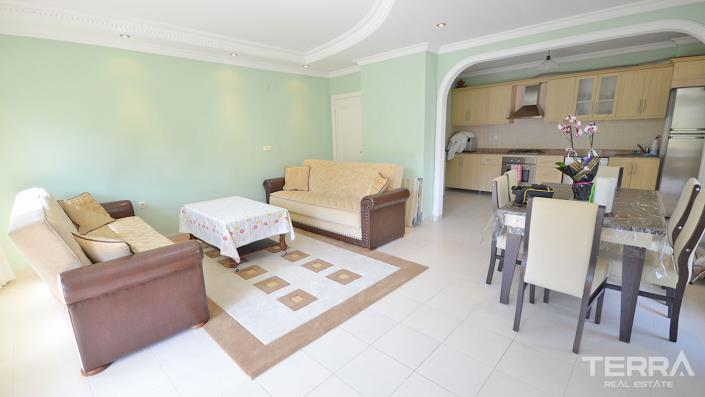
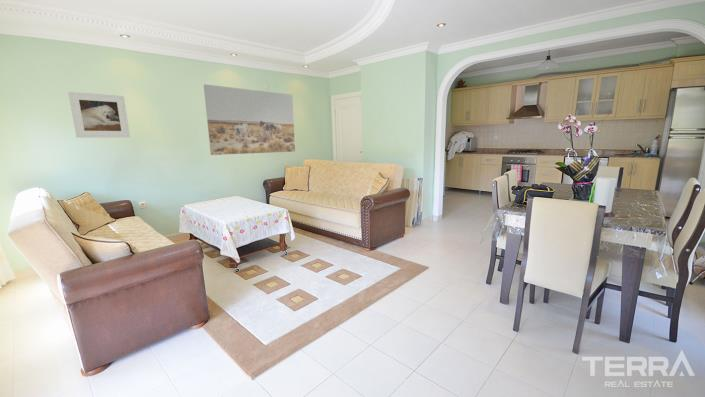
+ wall art [203,83,296,156]
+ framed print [67,91,131,139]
